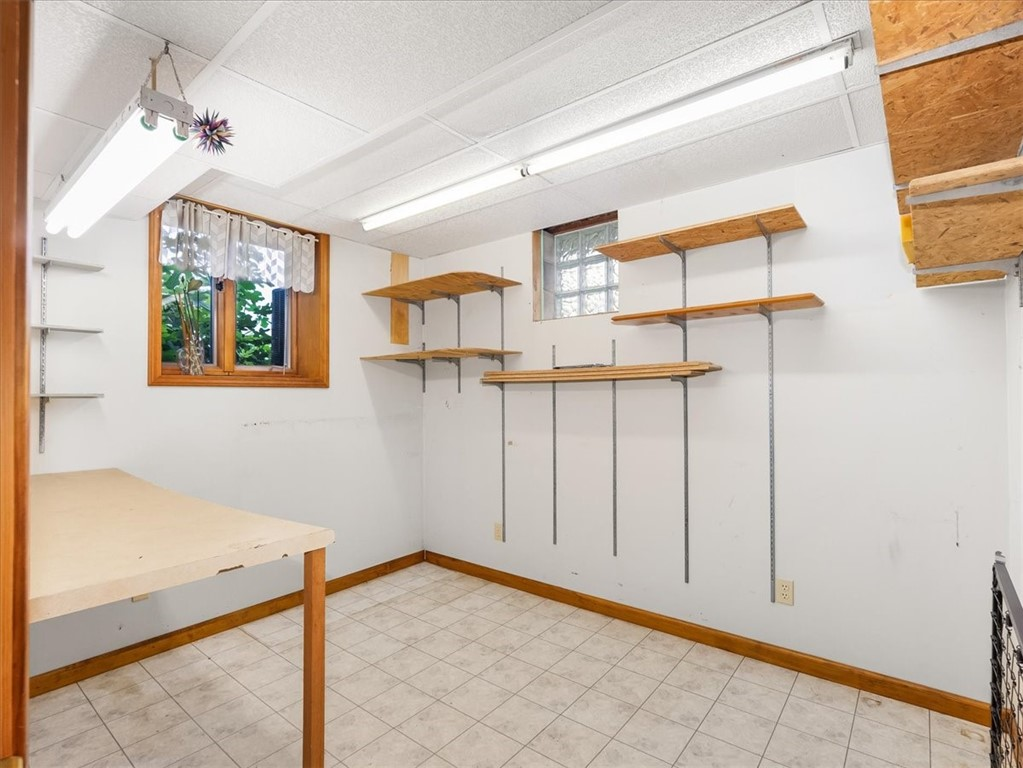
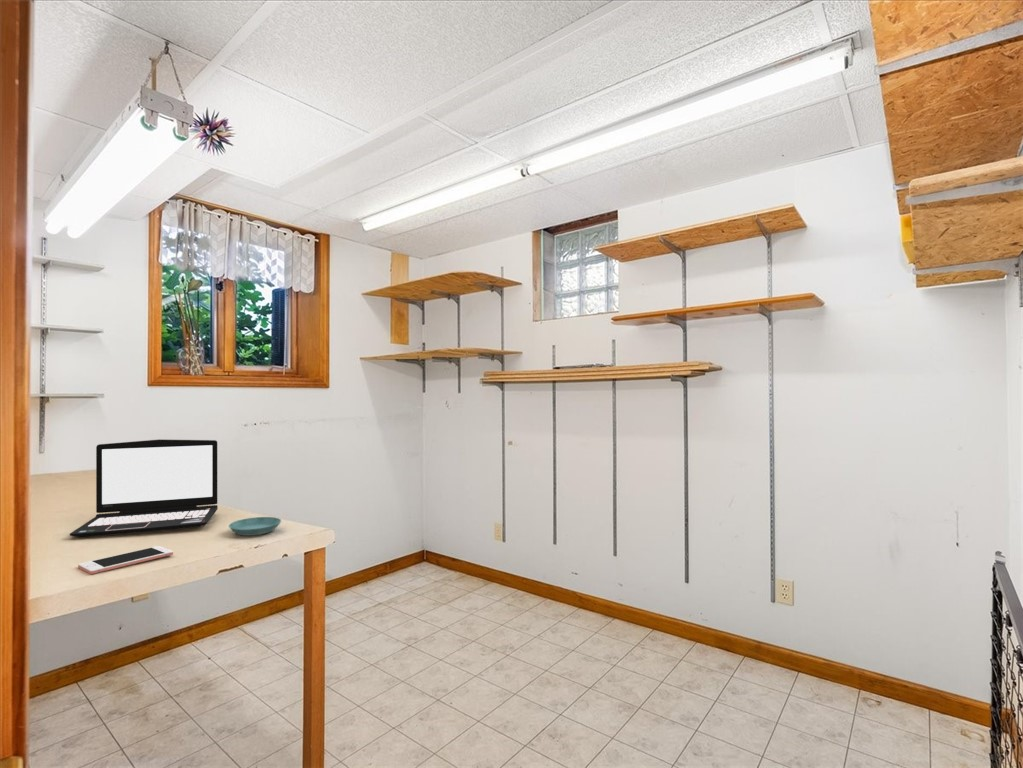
+ cell phone [77,545,174,575]
+ saucer [228,516,282,537]
+ laptop [69,438,219,538]
